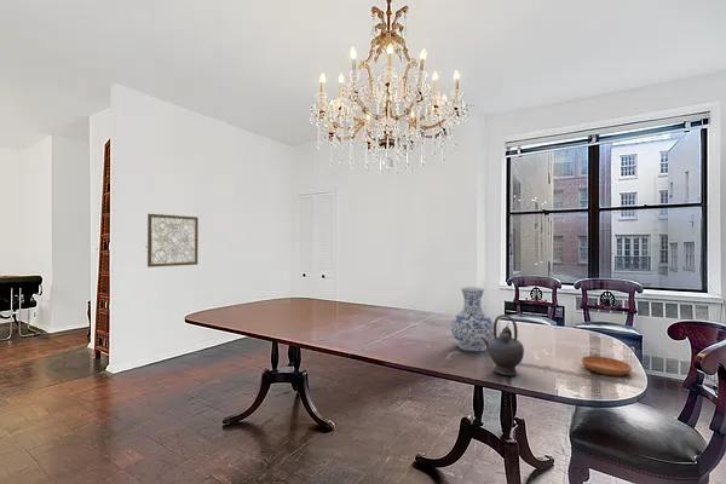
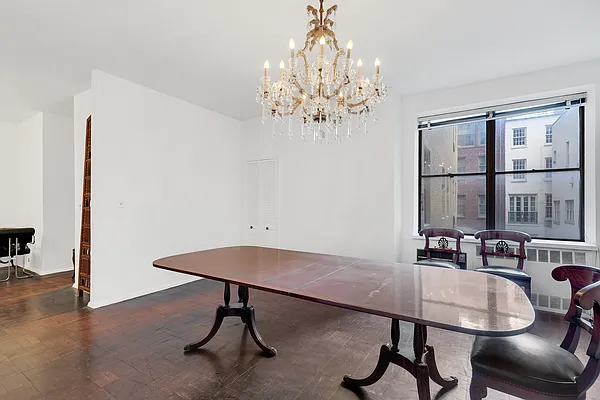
- saucer [580,355,633,376]
- teapot [480,313,525,376]
- vase [450,286,494,352]
- wall art [146,213,200,269]
